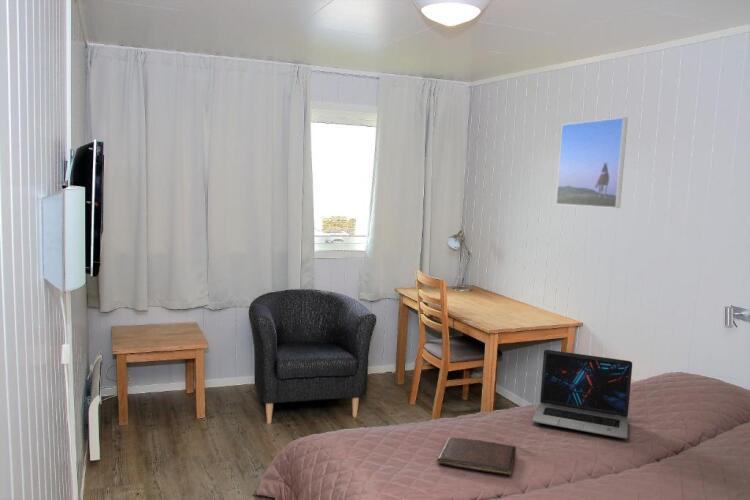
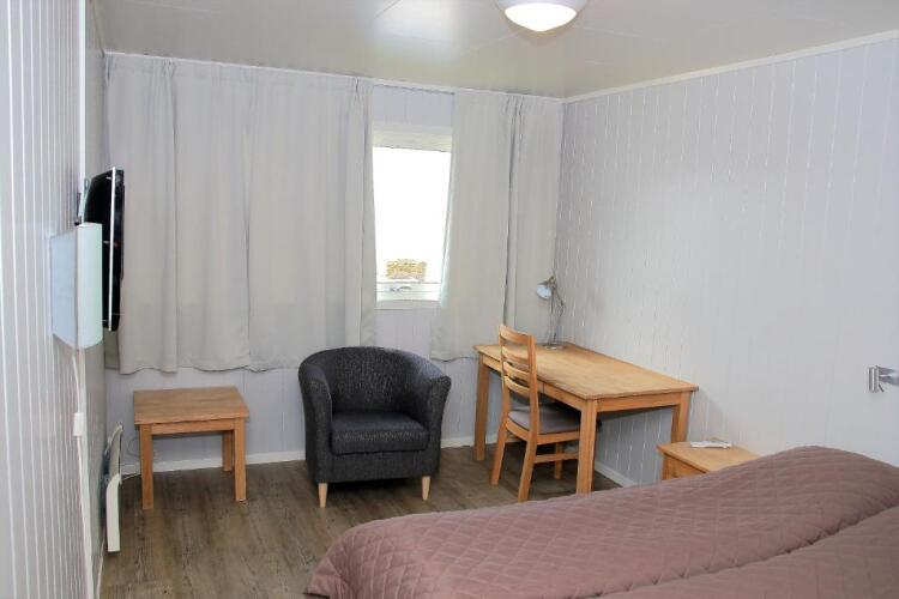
- laptop [531,349,633,439]
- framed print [555,116,629,209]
- book [436,436,517,476]
